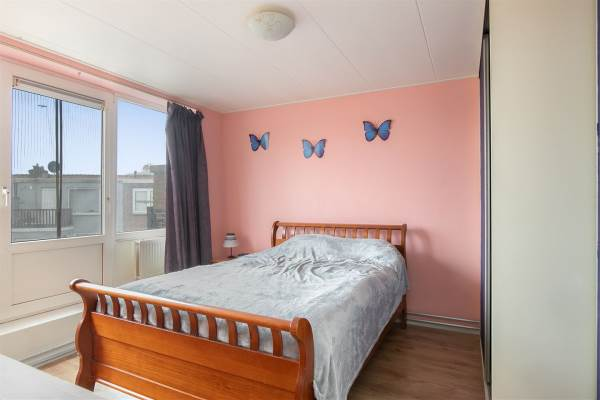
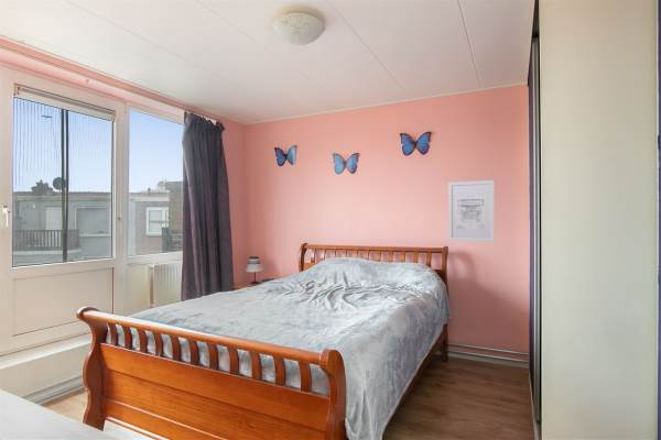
+ wall art [447,179,496,243]
